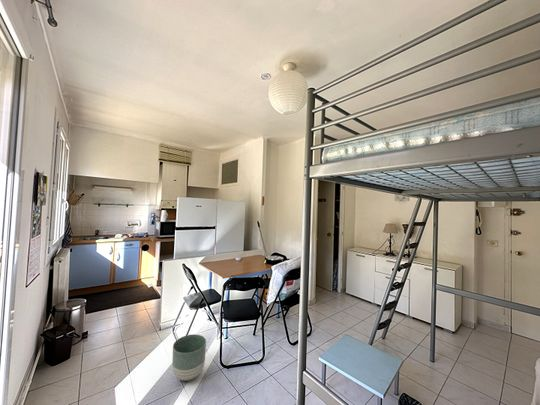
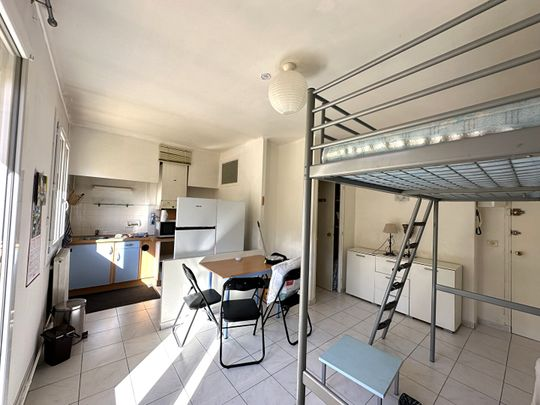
- planter [171,333,207,382]
